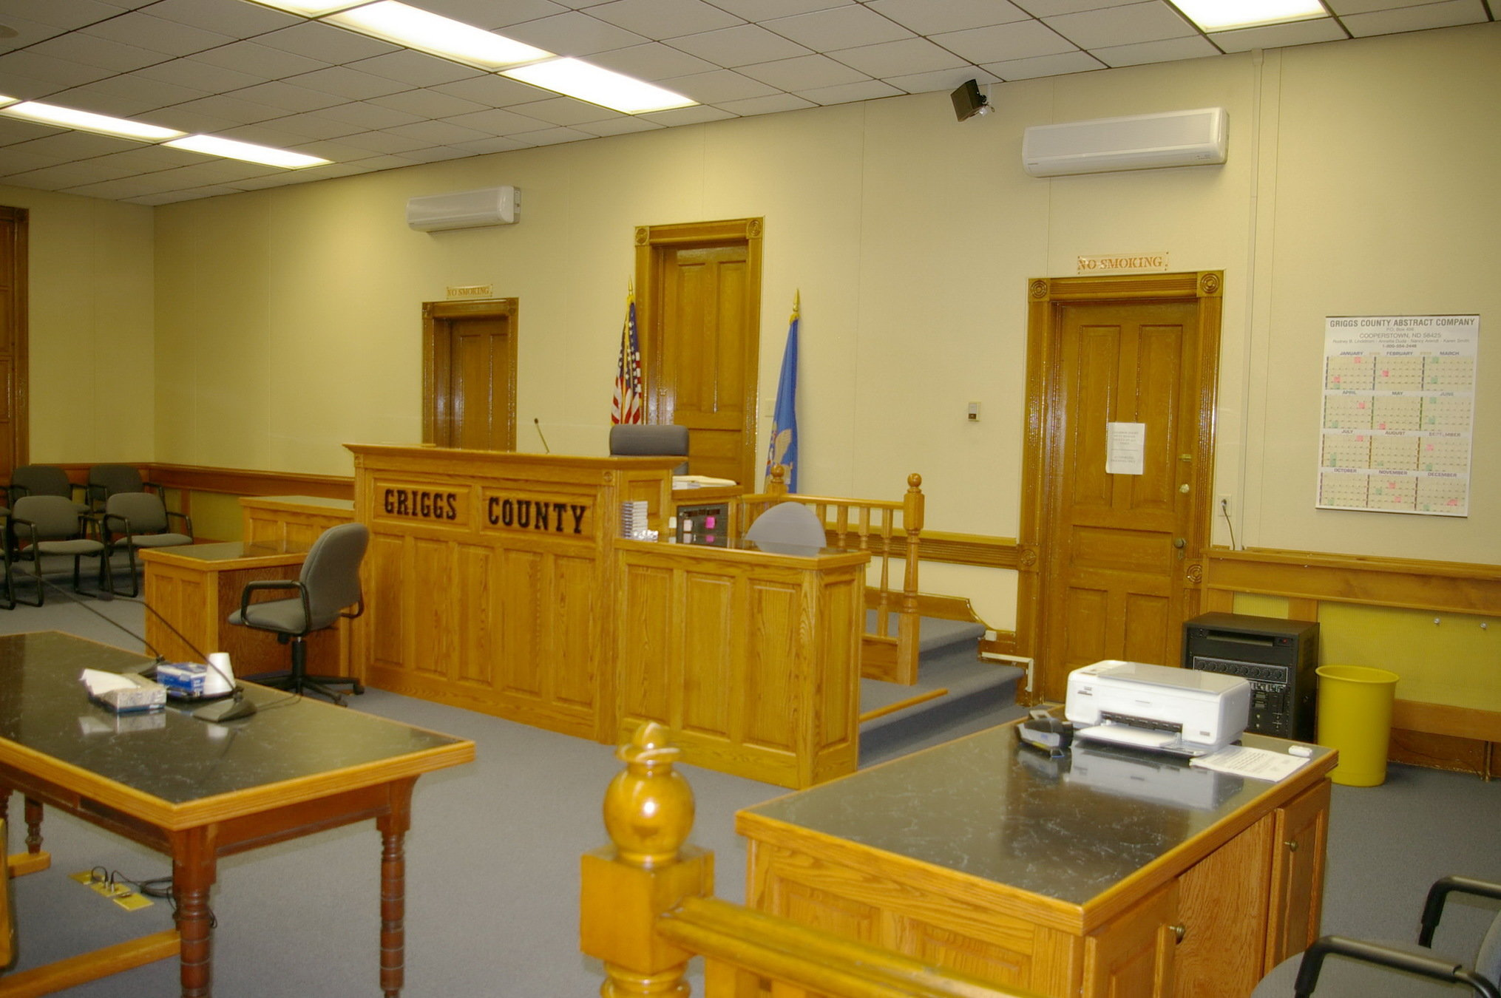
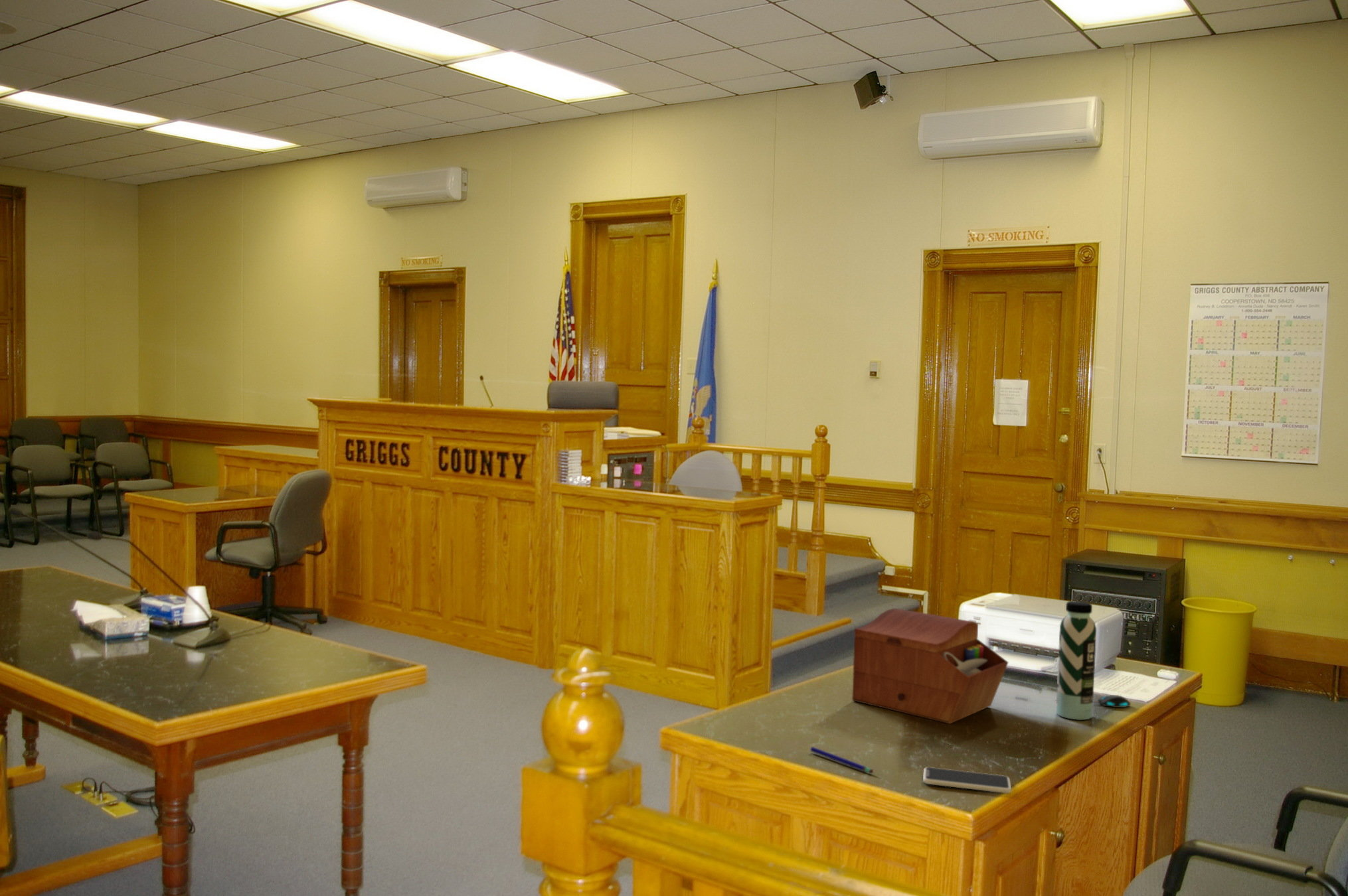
+ water bottle [1056,601,1097,721]
+ sewing box [851,607,1009,725]
+ mouse [1054,694,1132,708]
+ smartphone [922,767,1012,794]
+ pen [809,746,874,774]
